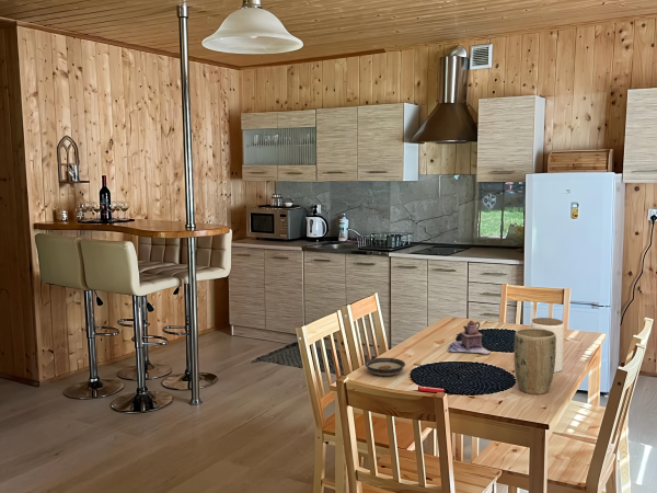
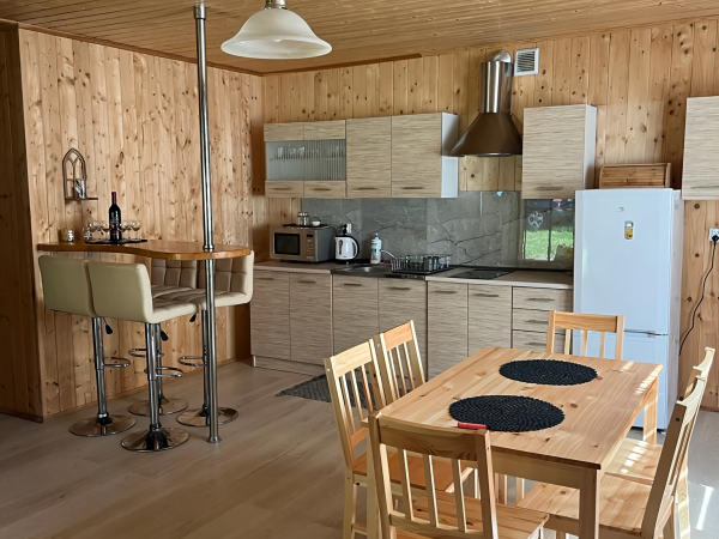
- jar [530,317,565,374]
- teapot [447,320,492,355]
- plant pot [514,328,556,395]
- saucer [364,357,406,377]
